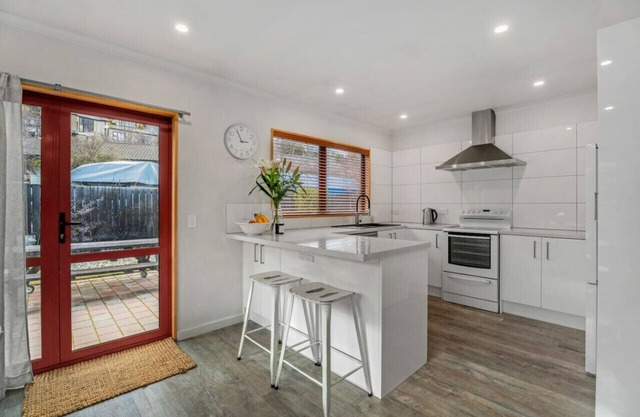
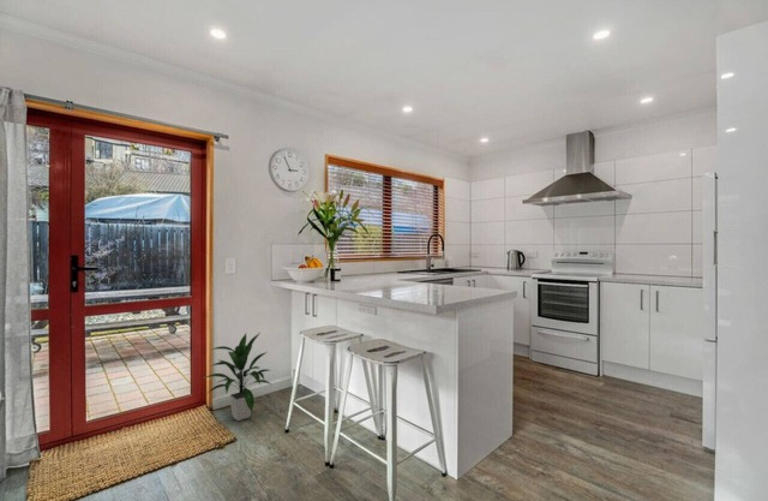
+ indoor plant [202,333,272,422]
